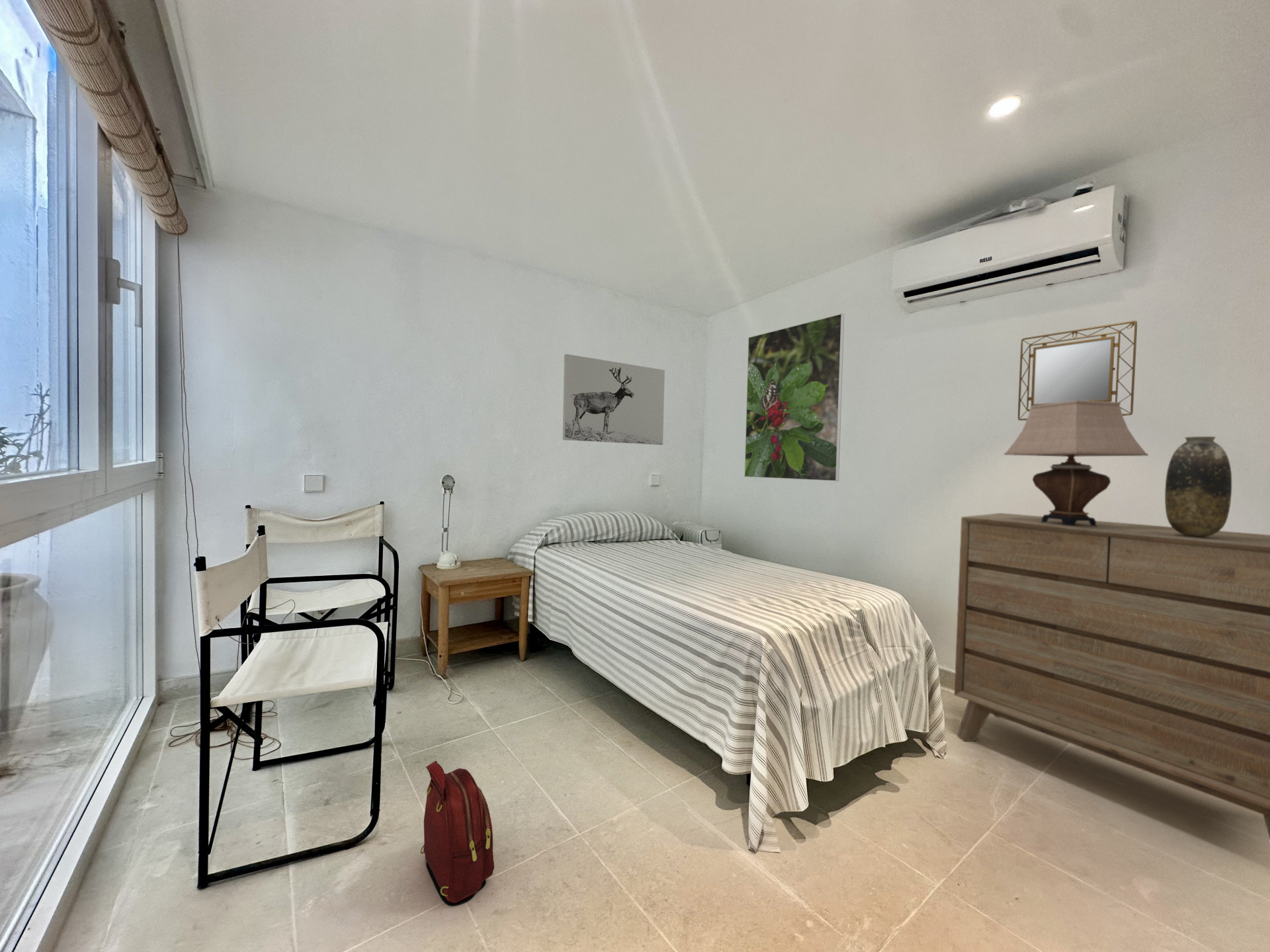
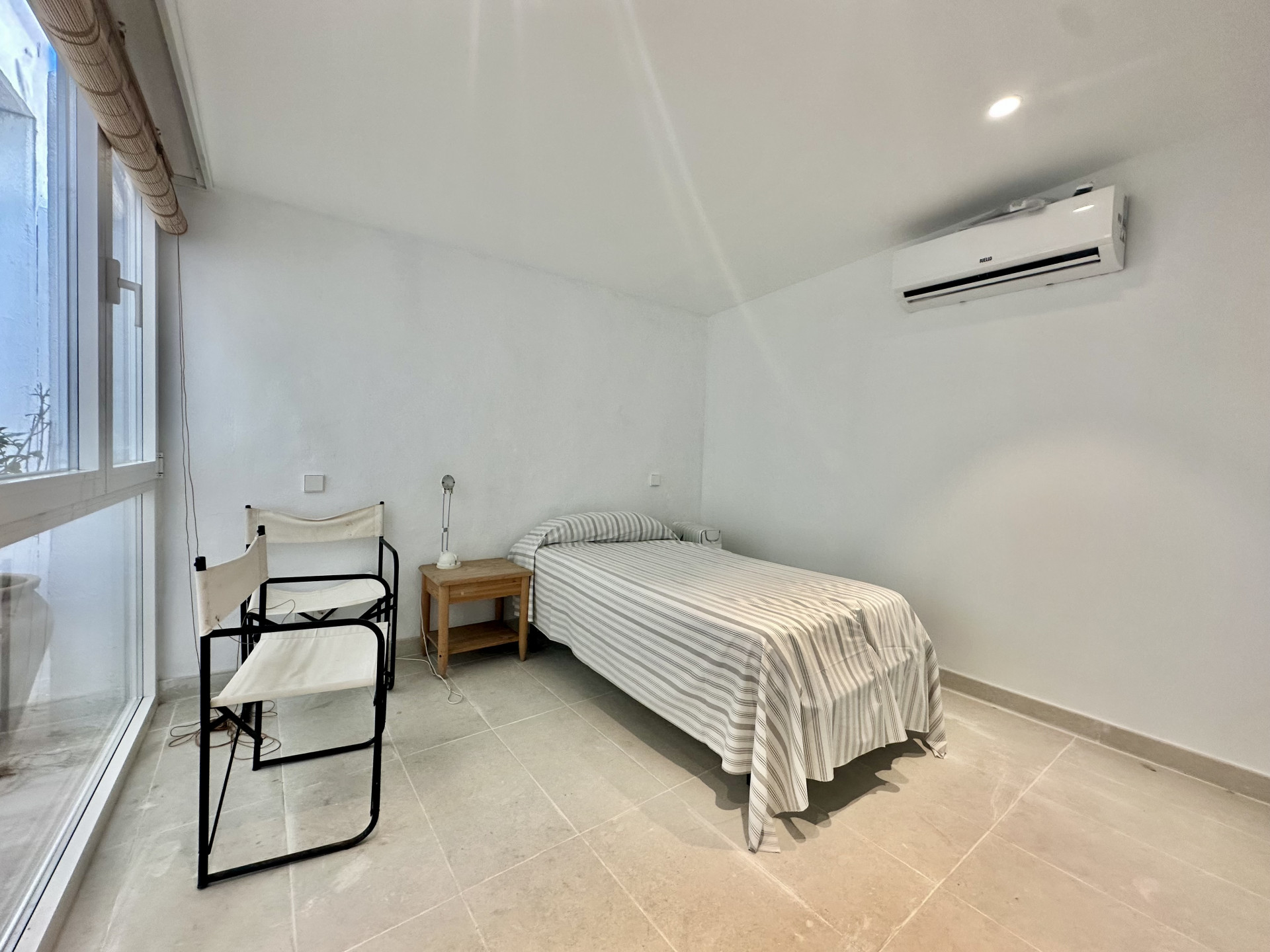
- backpack [419,760,495,906]
- vase [1164,436,1232,537]
- home mirror [1017,320,1138,421]
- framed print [744,313,845,482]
- table lamp [1003,401,1149,526]
- wall art [562,354,665,446]
- dresser [954,512,1270,839]
